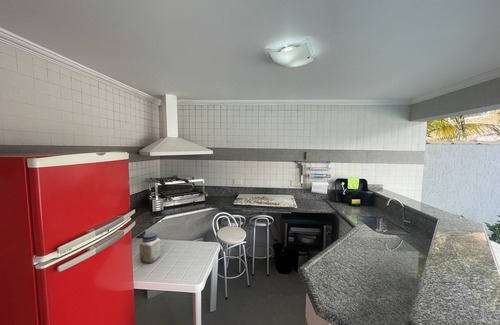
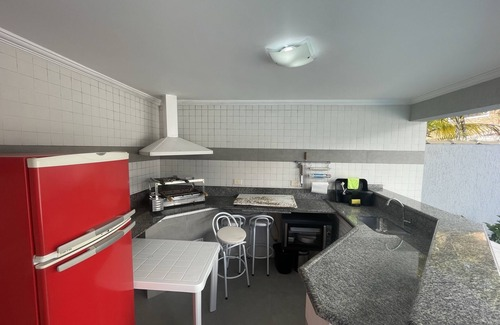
- jar [138,232,162,264]
